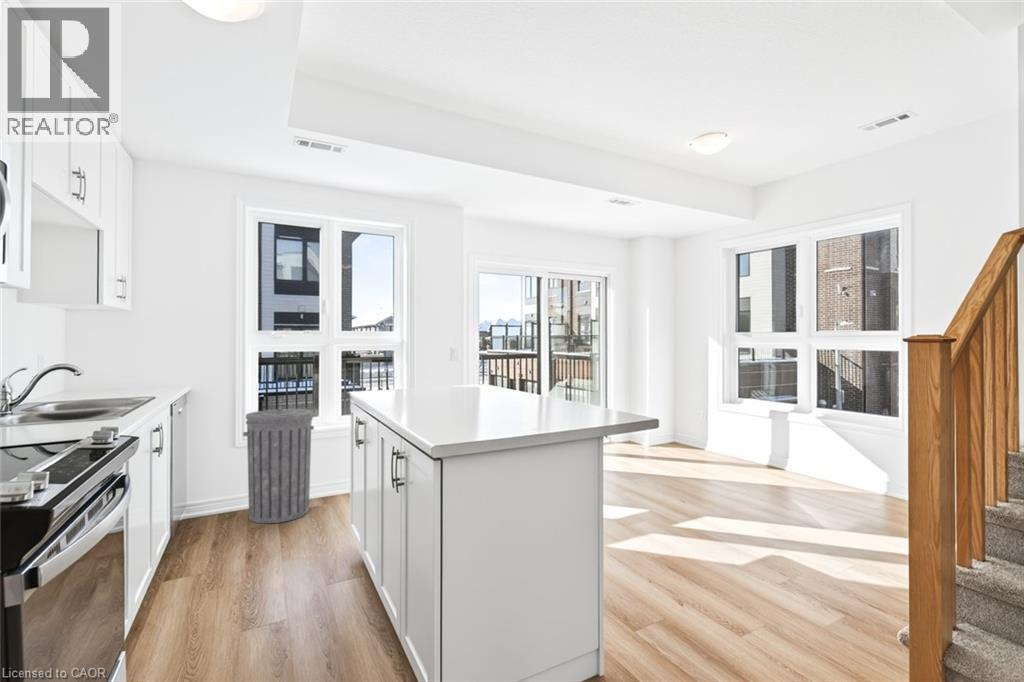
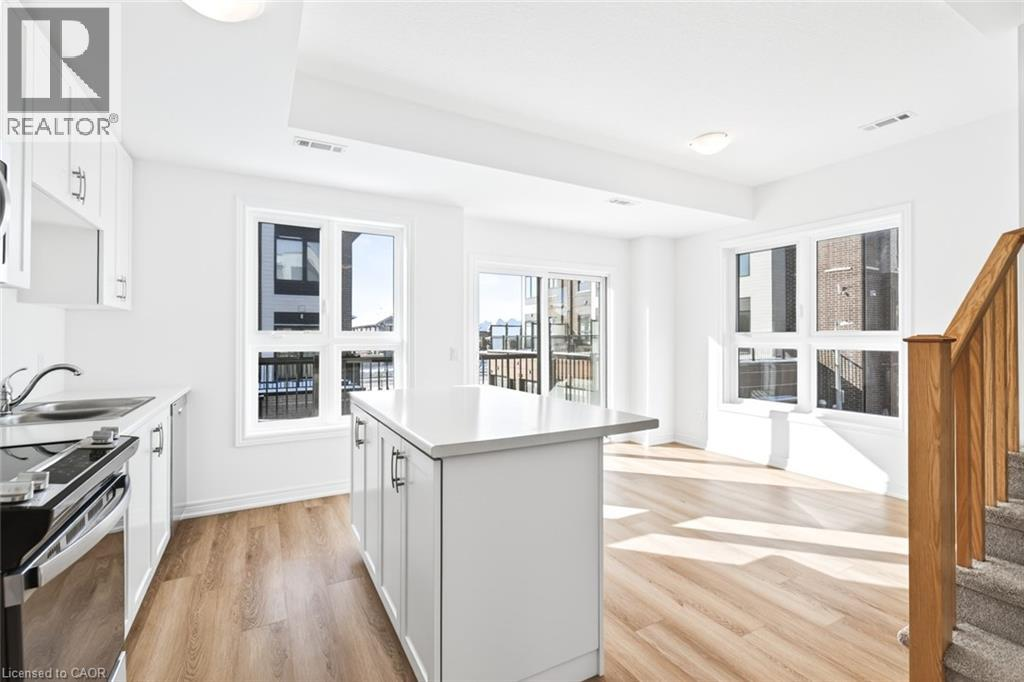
- trash can [242,406,315,524]
